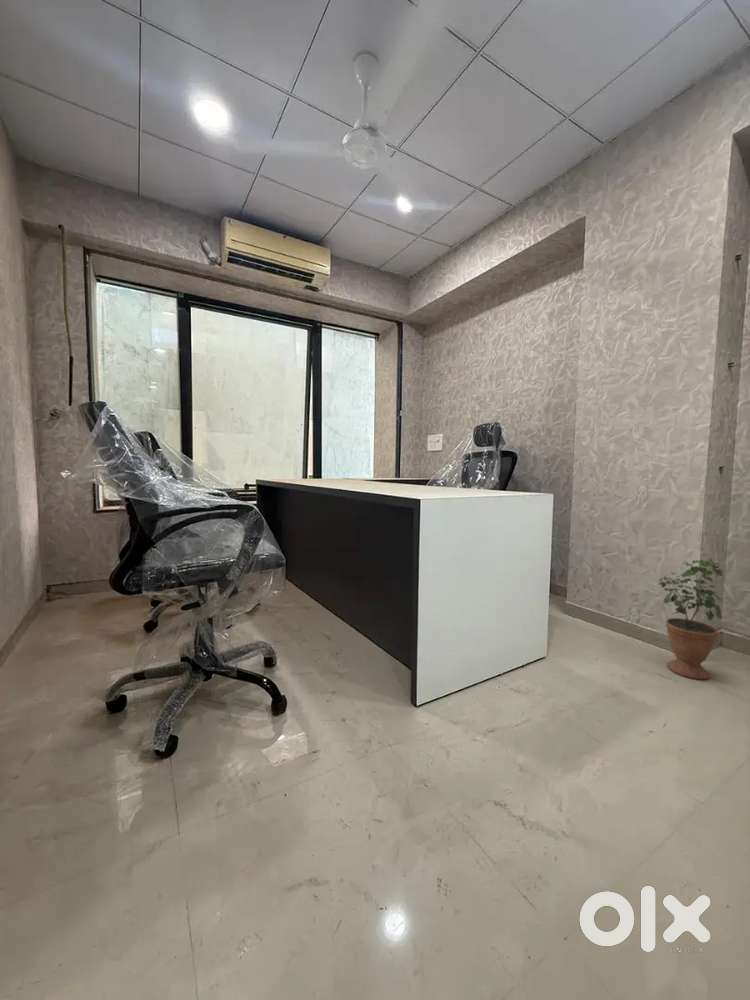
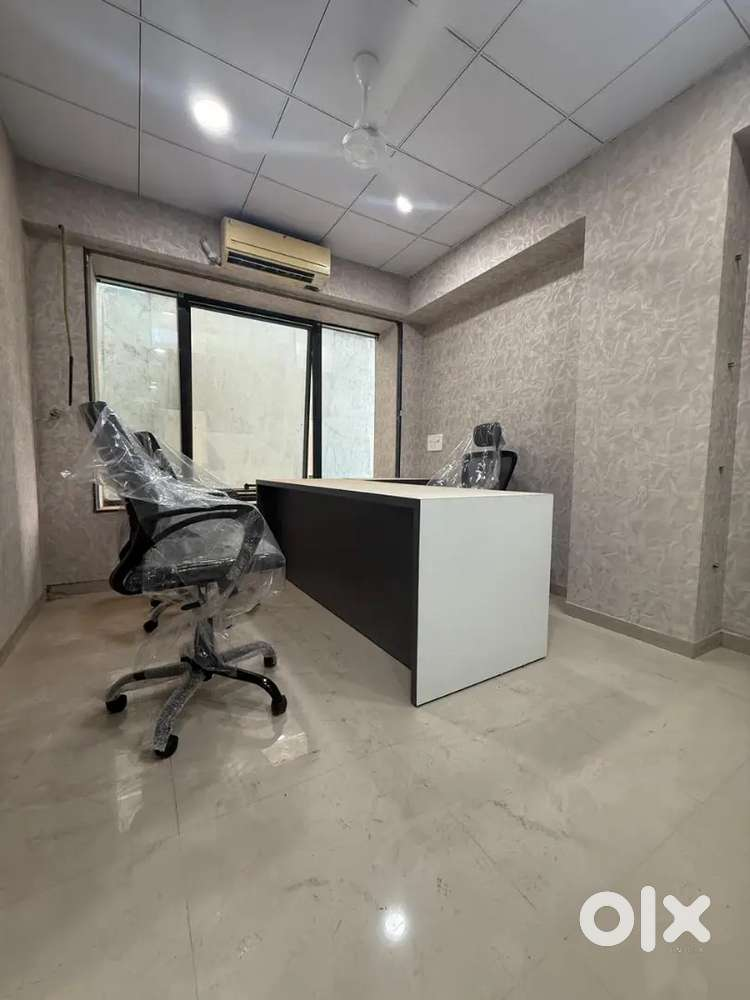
- potted plant [657,553,724,680]
